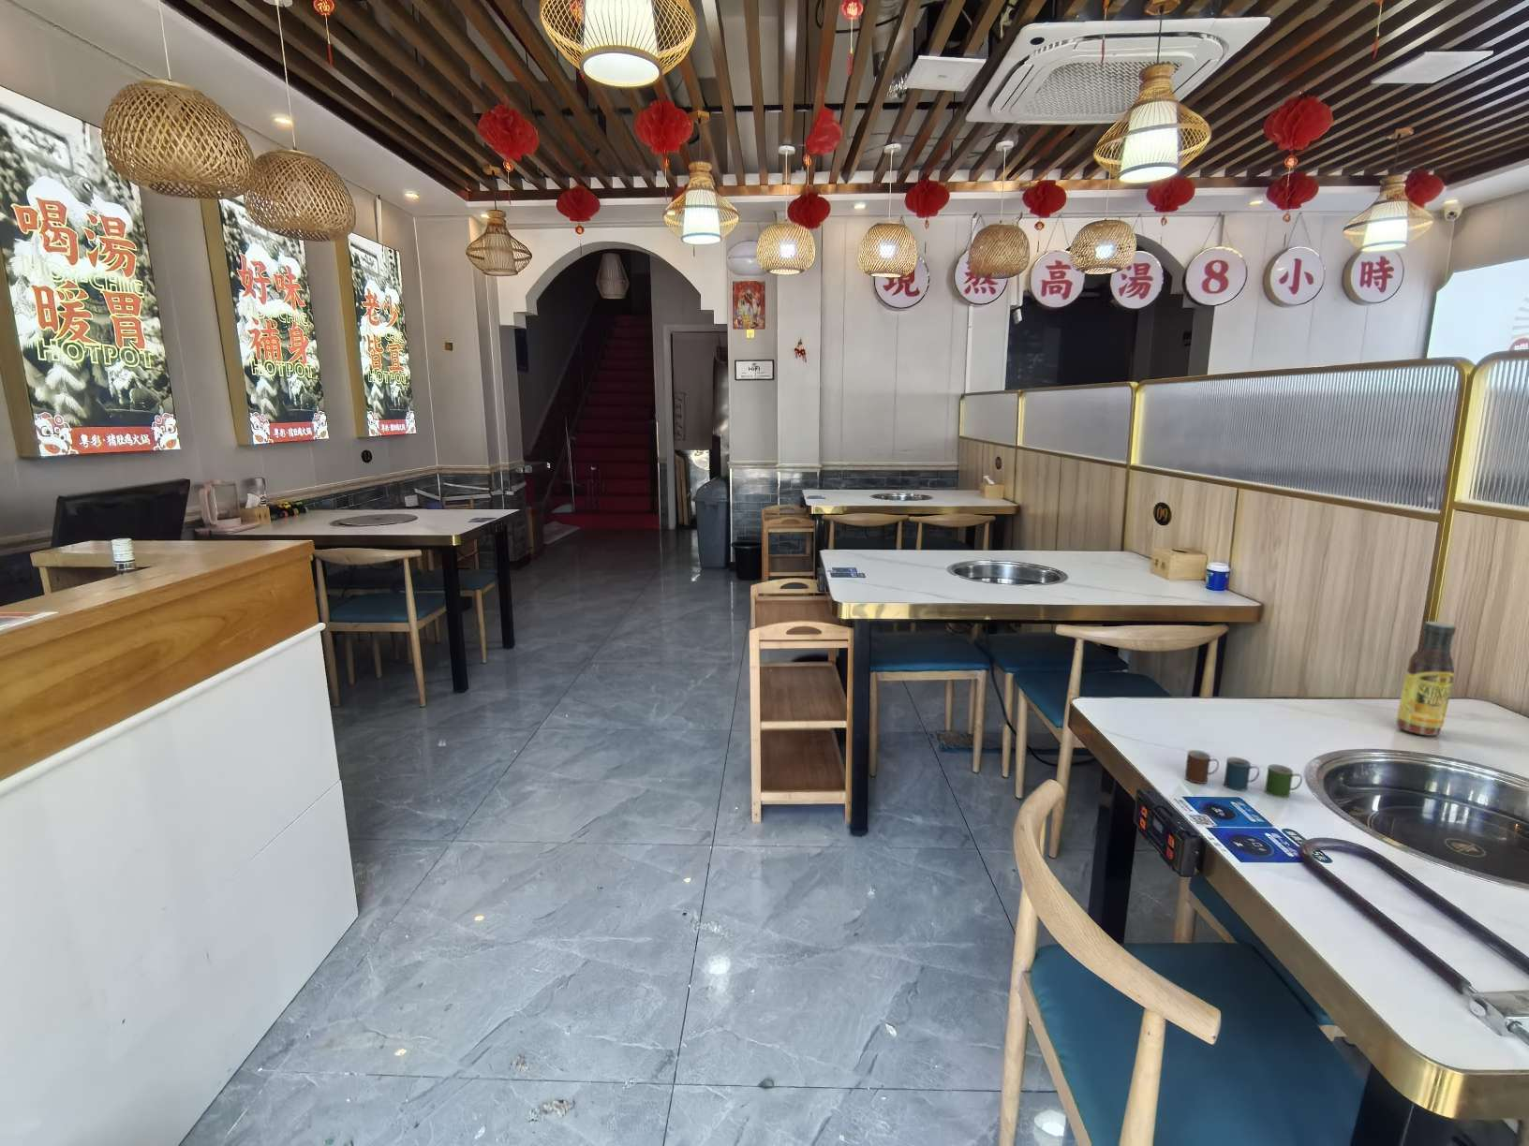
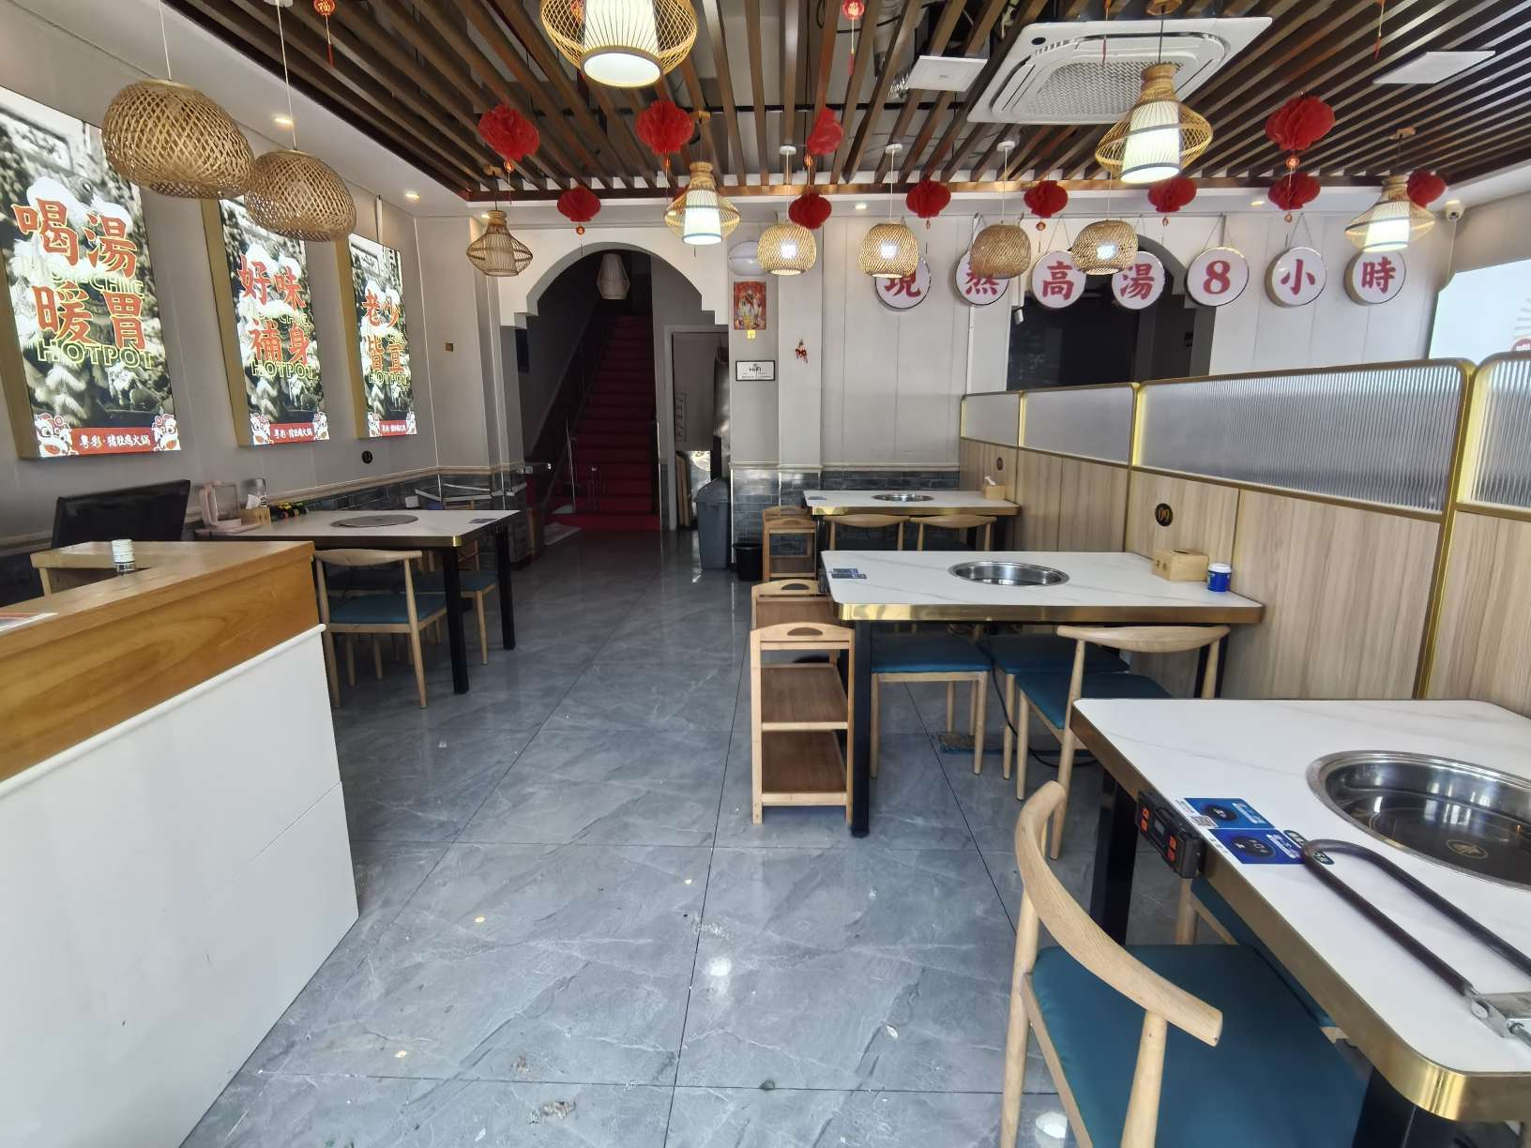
- sauce bottle [1395,621,1457,737]
- cup [1185,749,1303,798]
